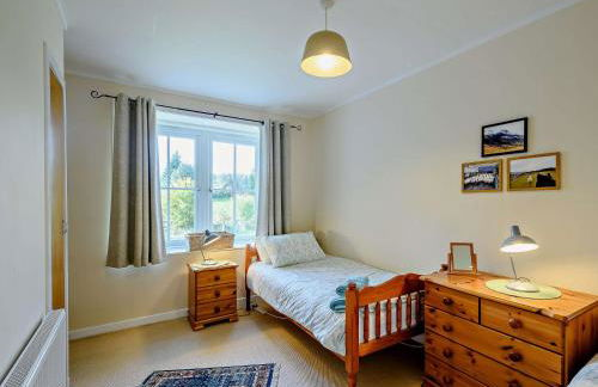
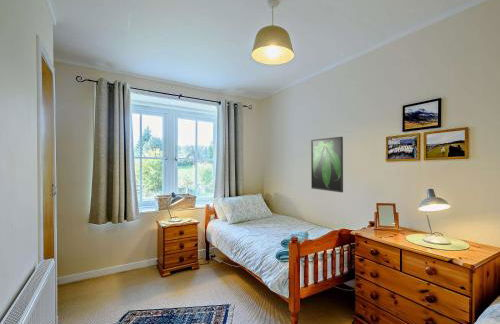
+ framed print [310,136,344,193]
